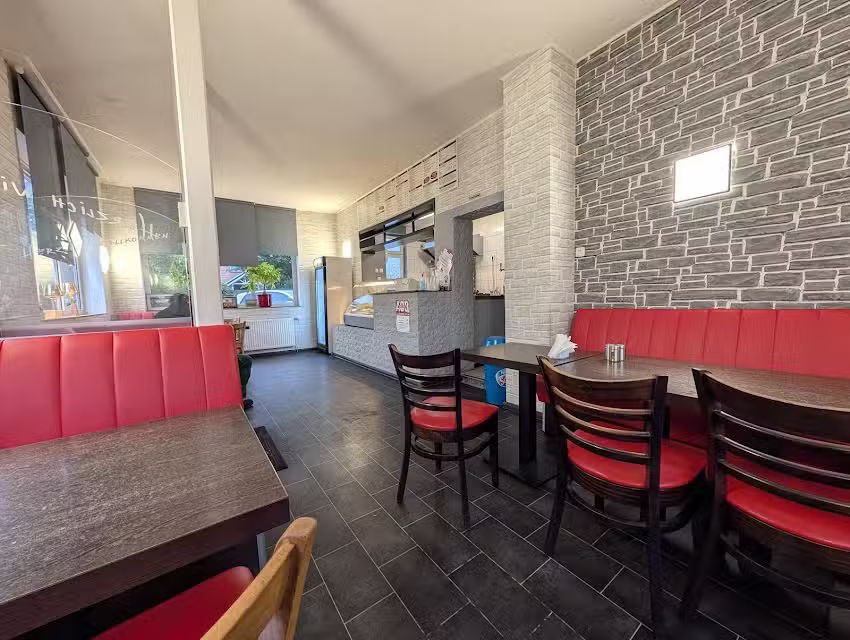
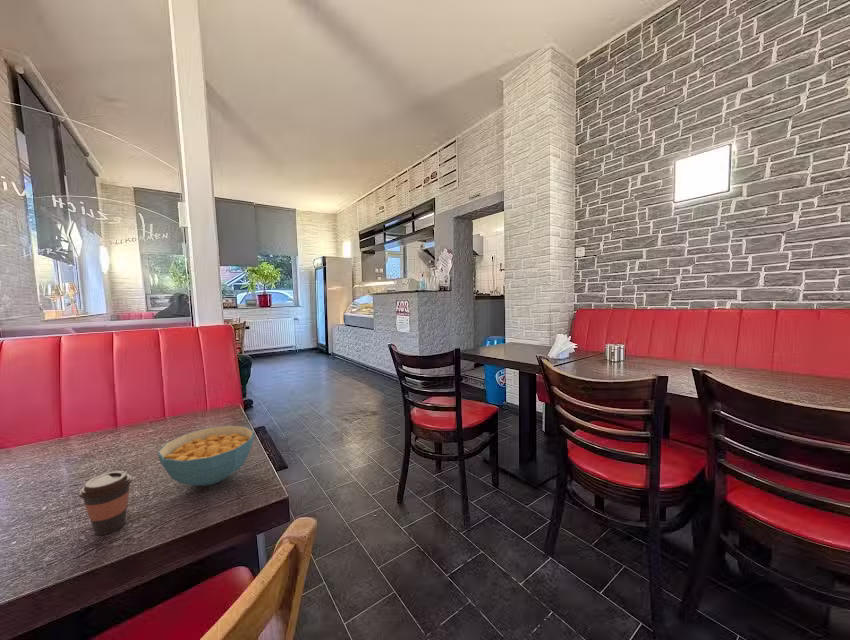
+ coffee cup [77,470,134,536]
+ cereal bowl [157,425,255,487]
